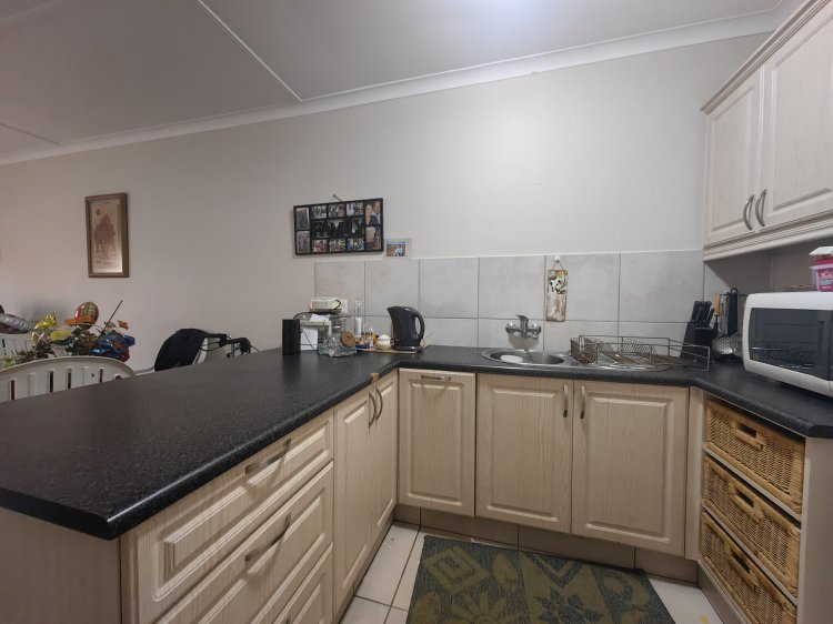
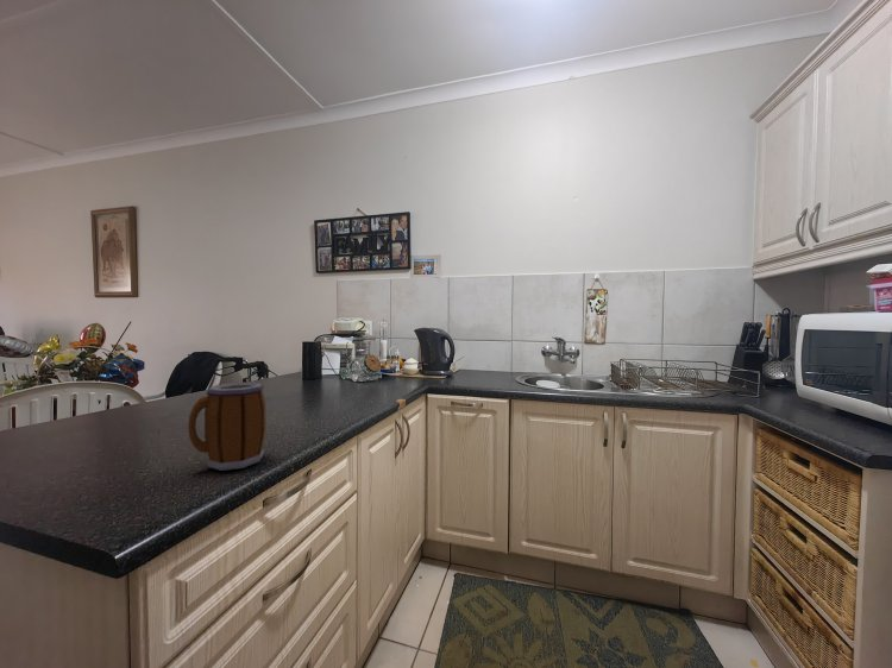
+ mug [187,382,266,472]
